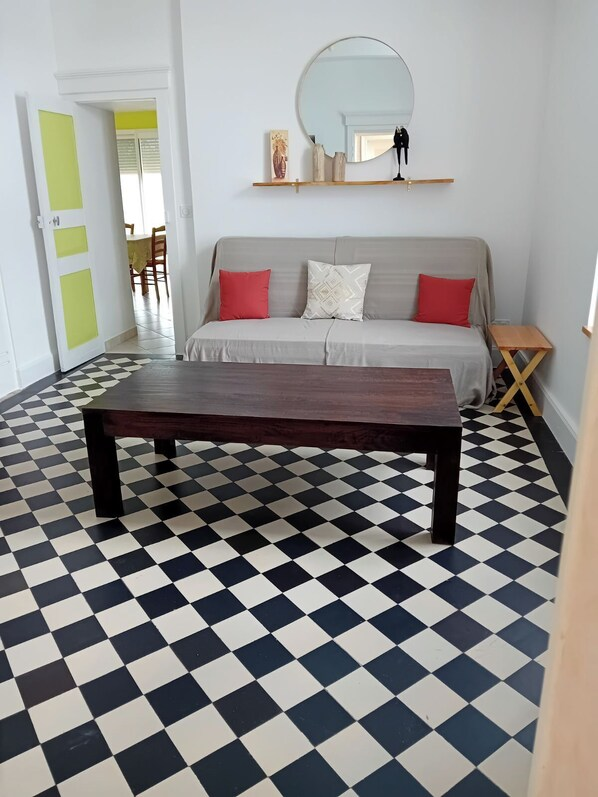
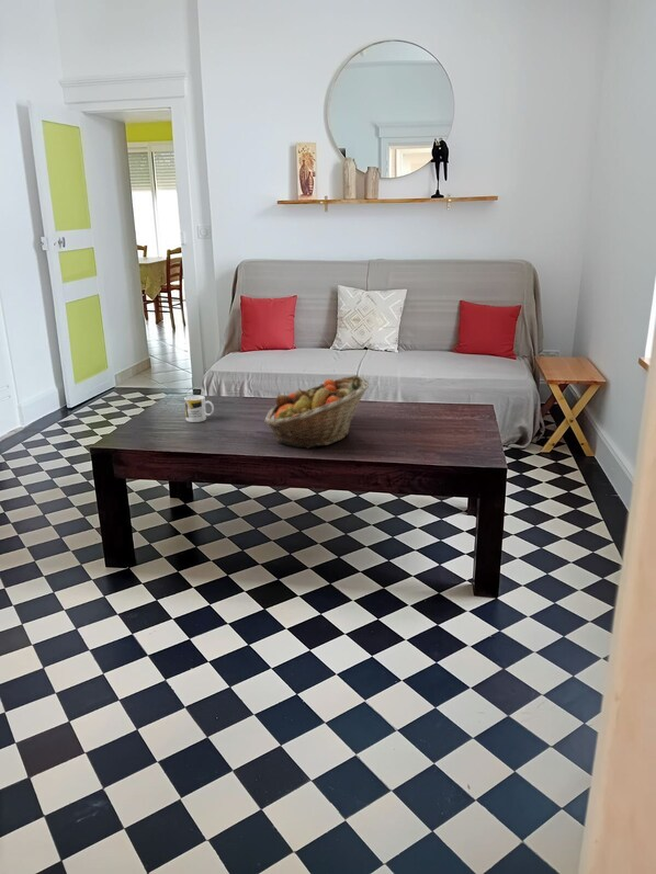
+ mug [183,394,215,423]
+ fruit basket [263,374,370,450]
